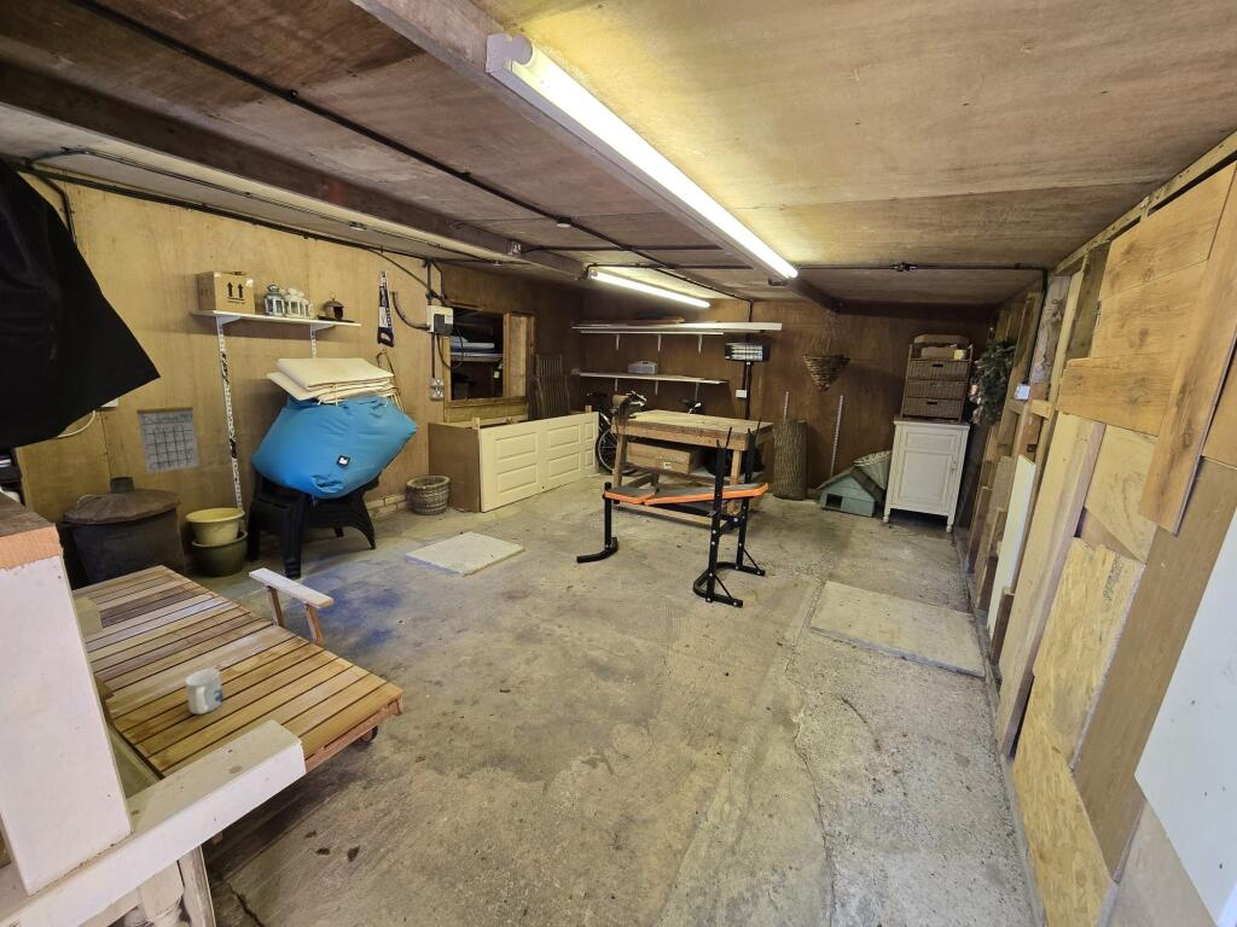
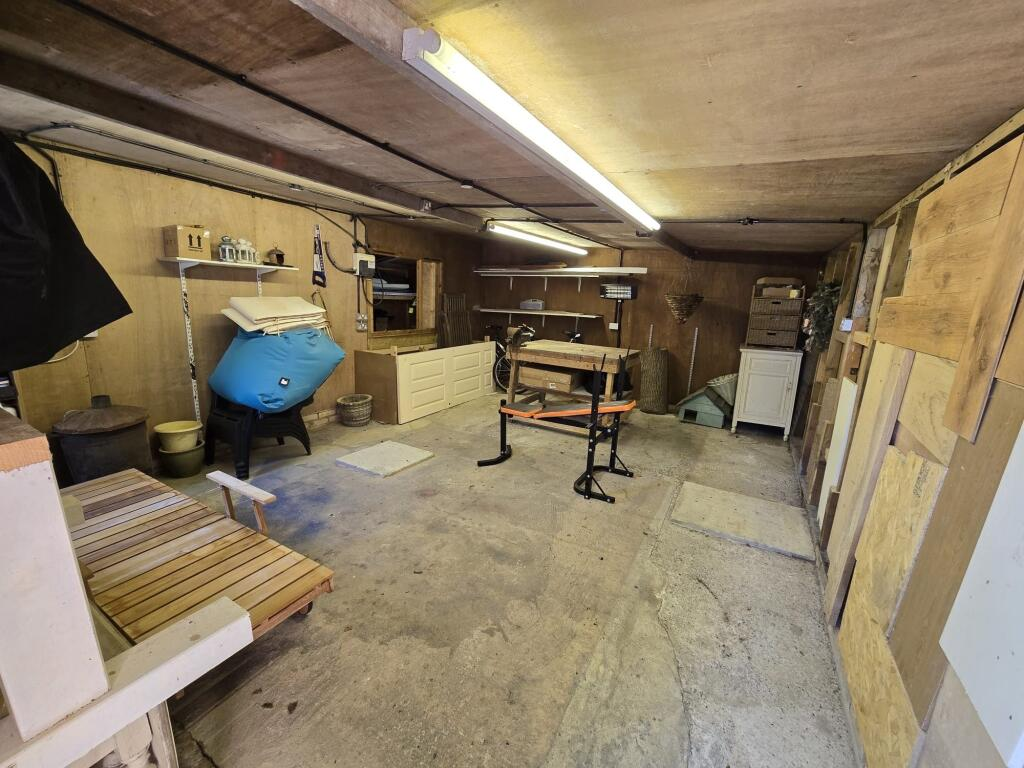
- mug [185,667,225,715]
- calendar [135,395,201,474]
